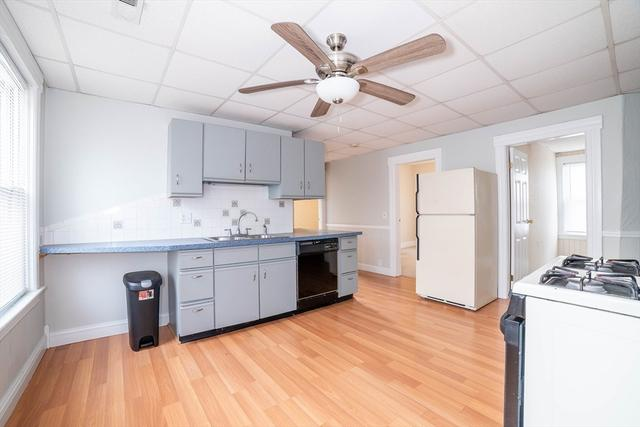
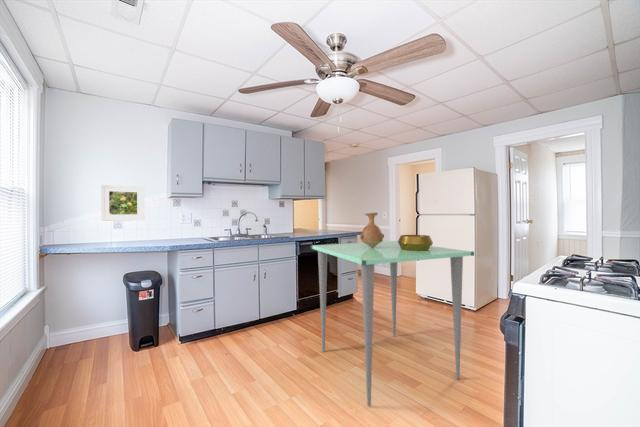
+ vase [359,212,385,248]
+ decorative bowl [397,234,434,251]
+ dining table [310,240,475,407]
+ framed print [100,184,145,222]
